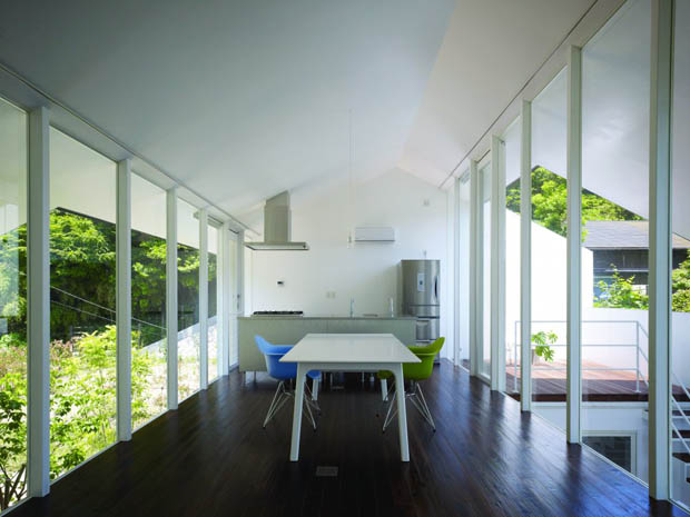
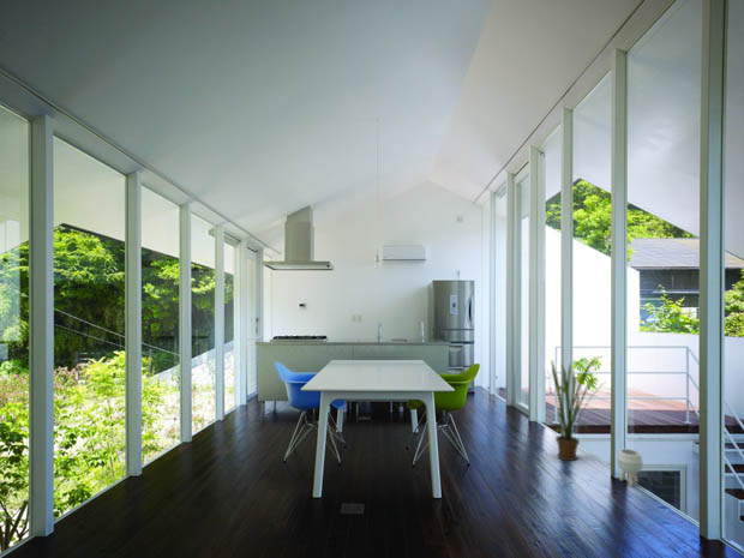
+ planter [616,448,643,487]
+ house plant [548,355,606,462]
